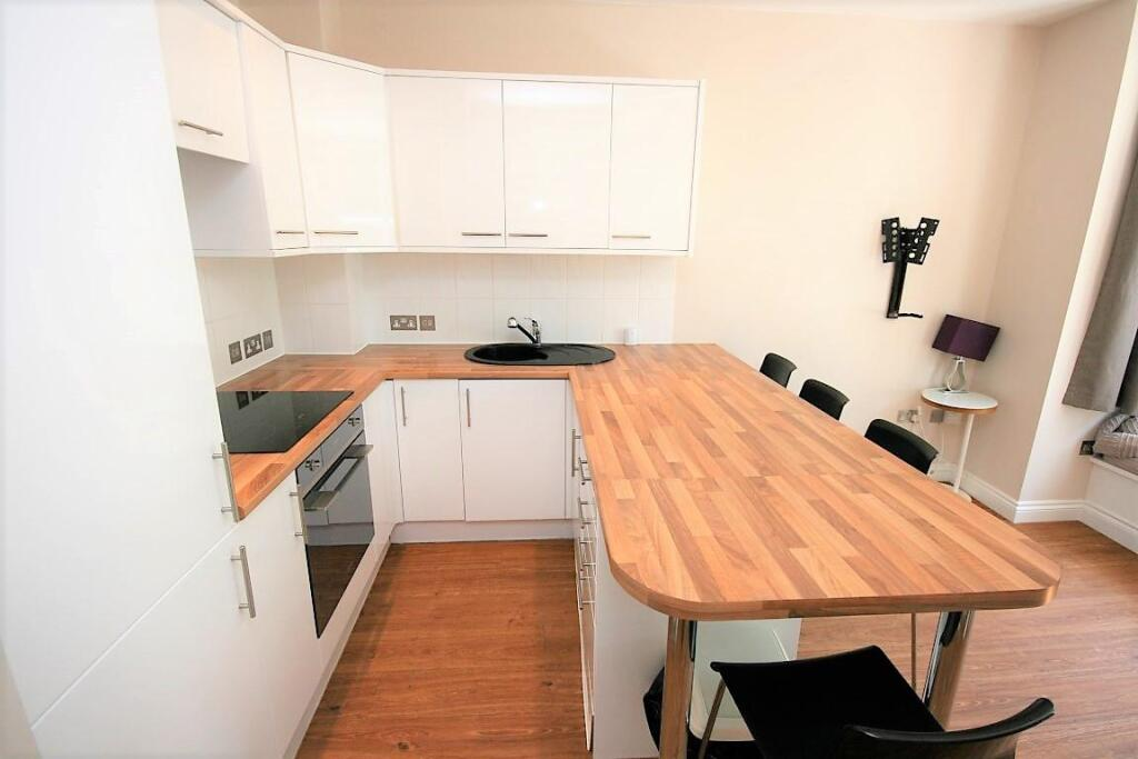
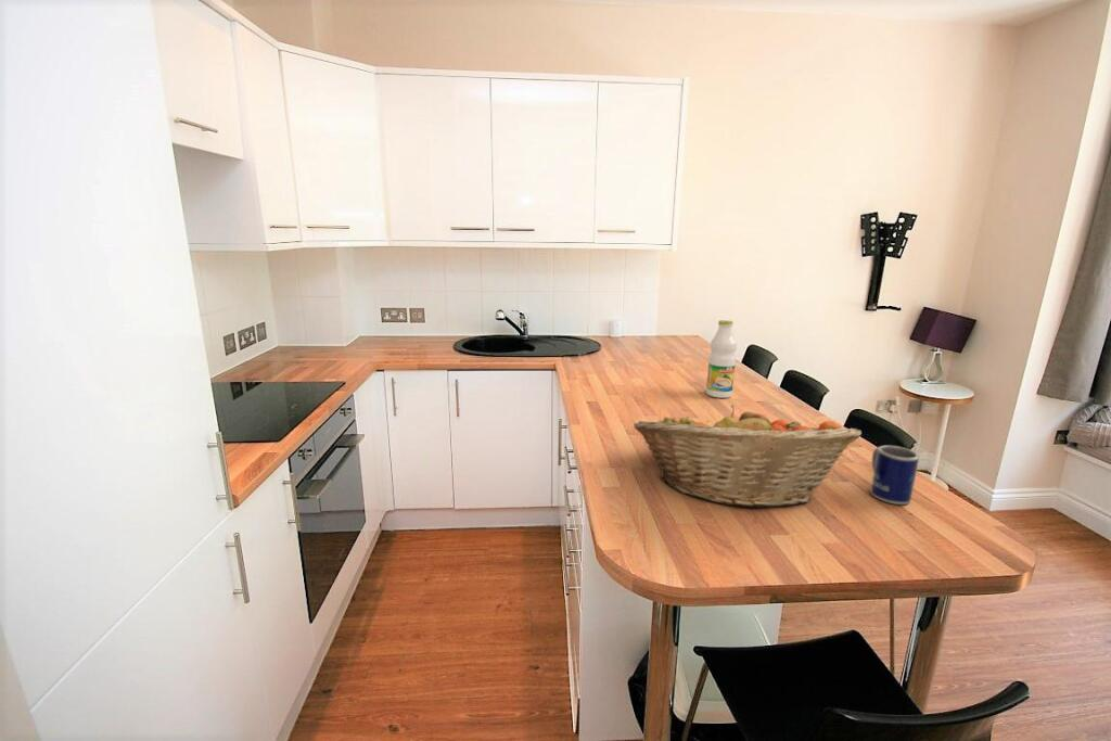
+ bottle [705,319,738,399]
+ mug [869,445,920,506]
+ fruit basket [634,404,863,509]
